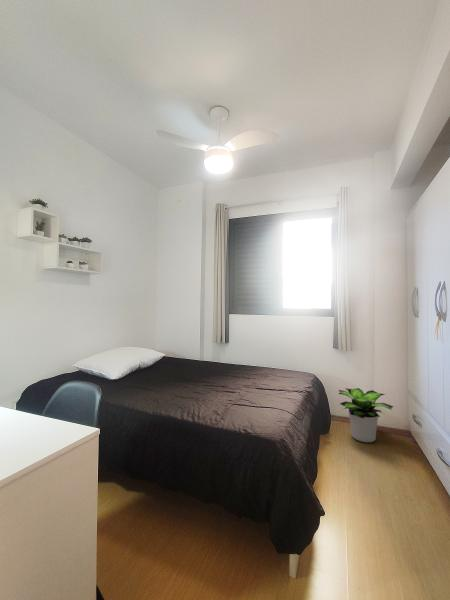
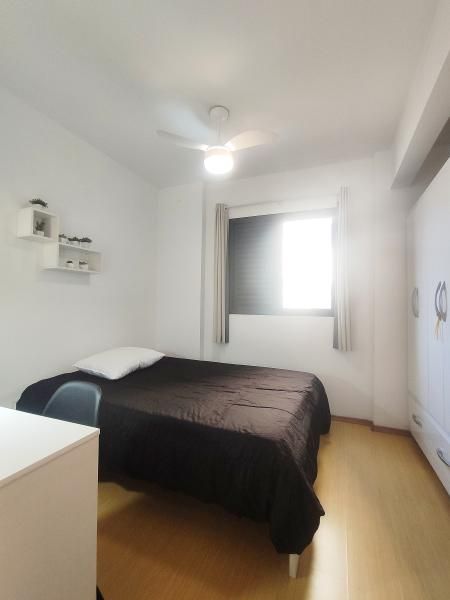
- potted plant [338,387,395,443]
